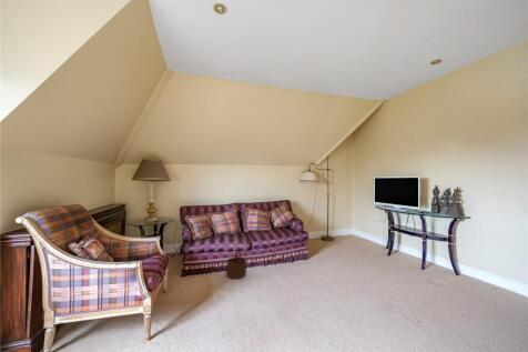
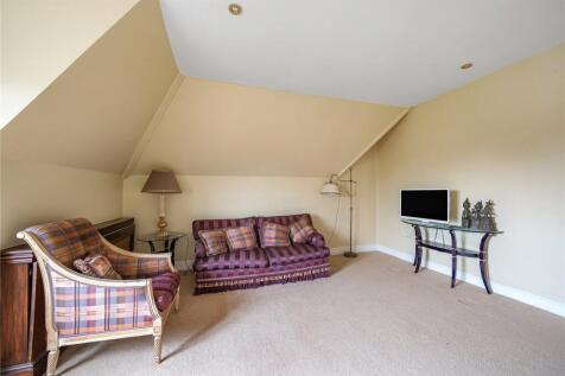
- wooden bucket [226,248,247,281]
